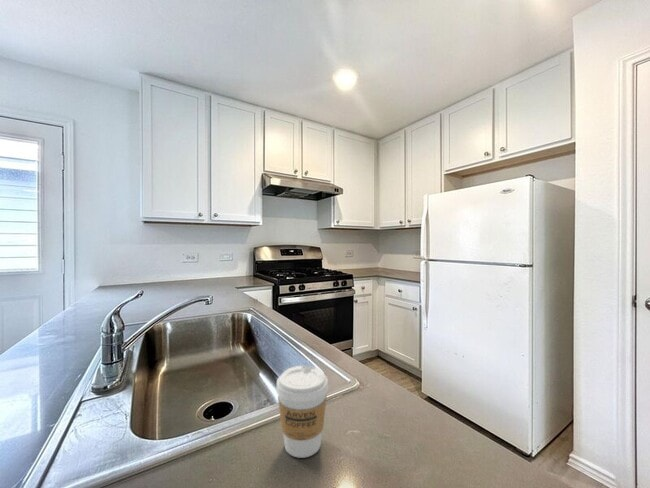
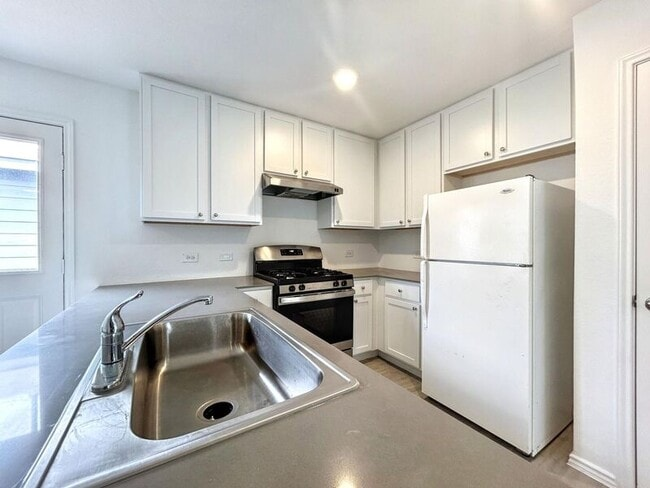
- coffee cup [275,365,329,459]
